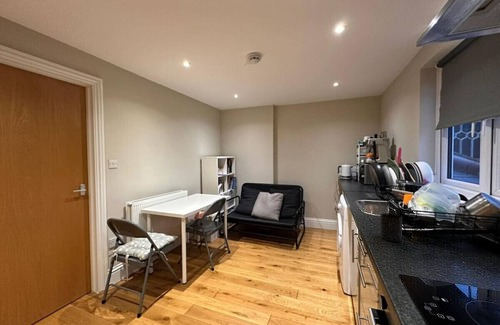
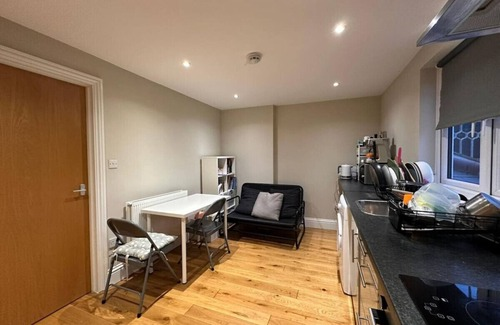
- mug [379,212,403,243]
